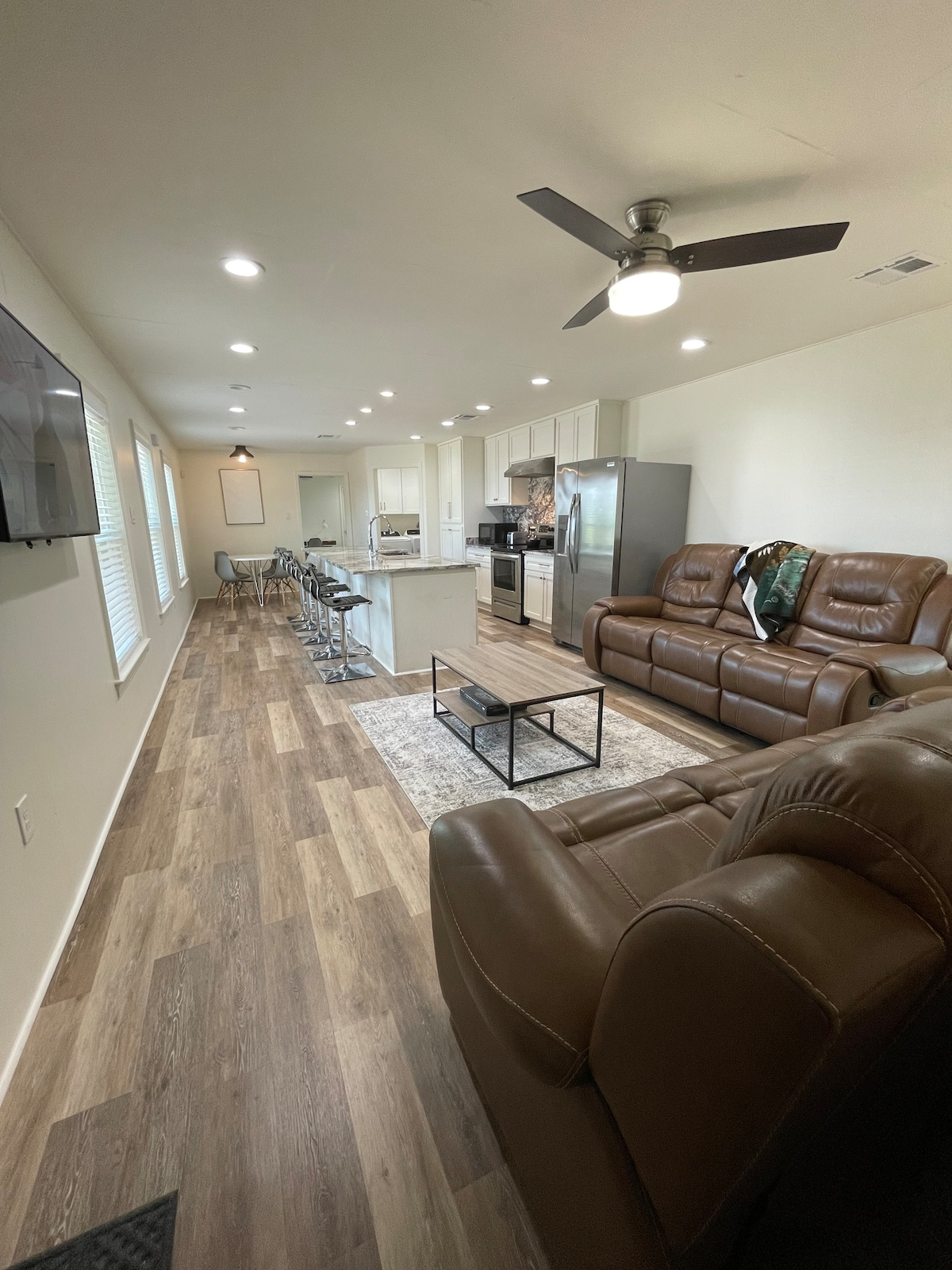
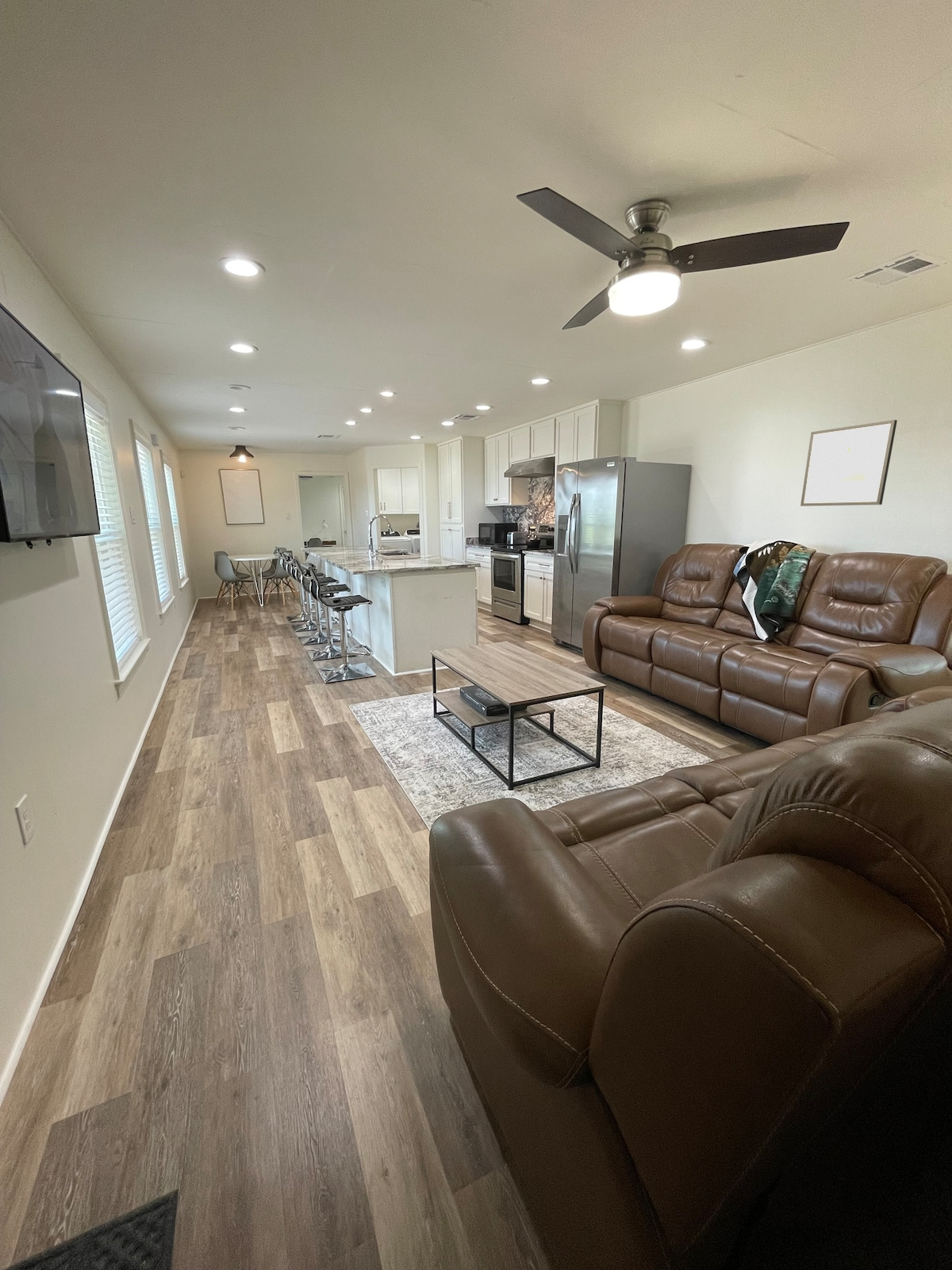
+ wall art [800,419,898,507]
